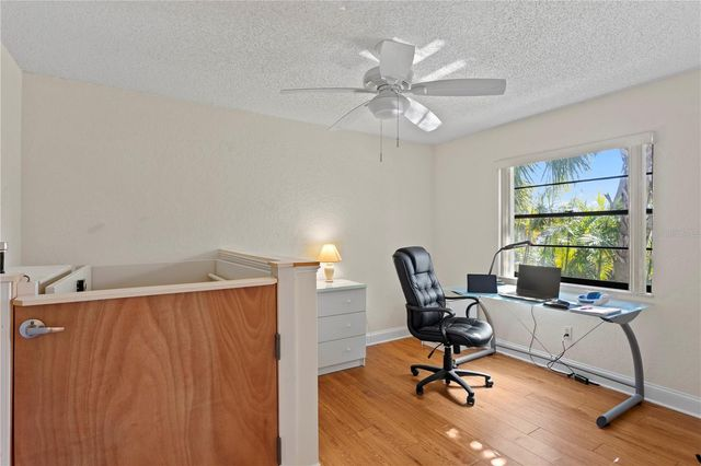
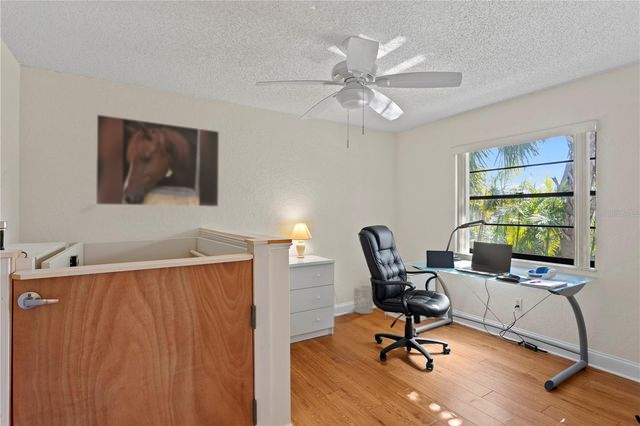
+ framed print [95,113,220,208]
+ wastebasket [353,285,374,315]
